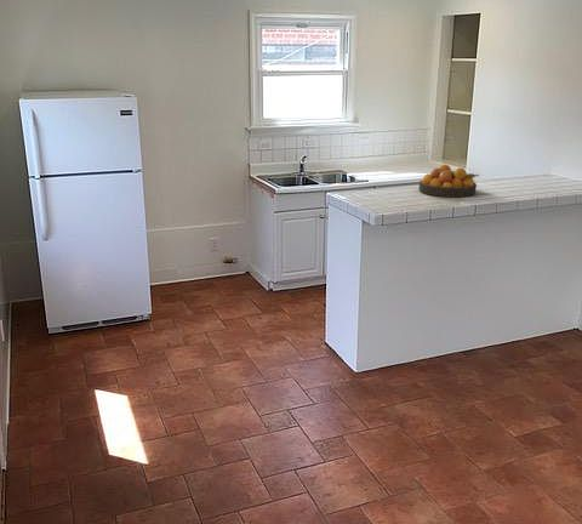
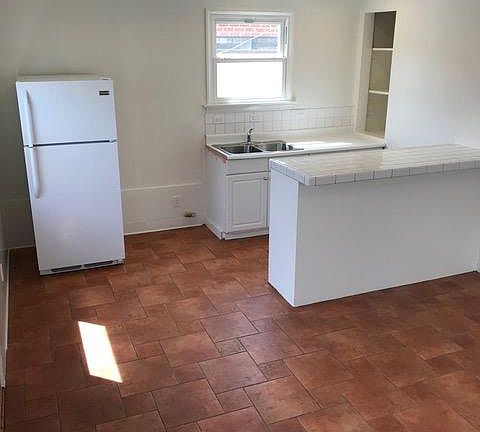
- fruit bowl [417,164,480,198]
